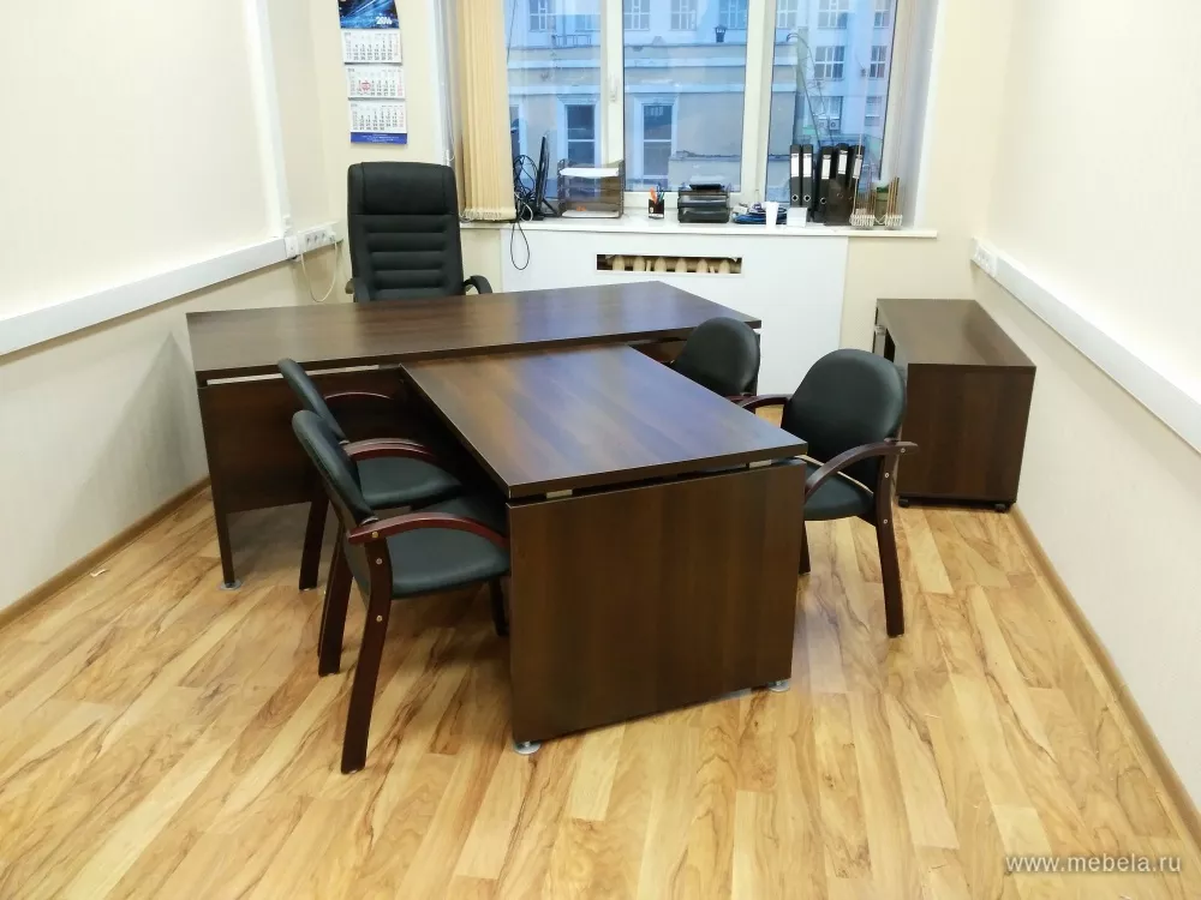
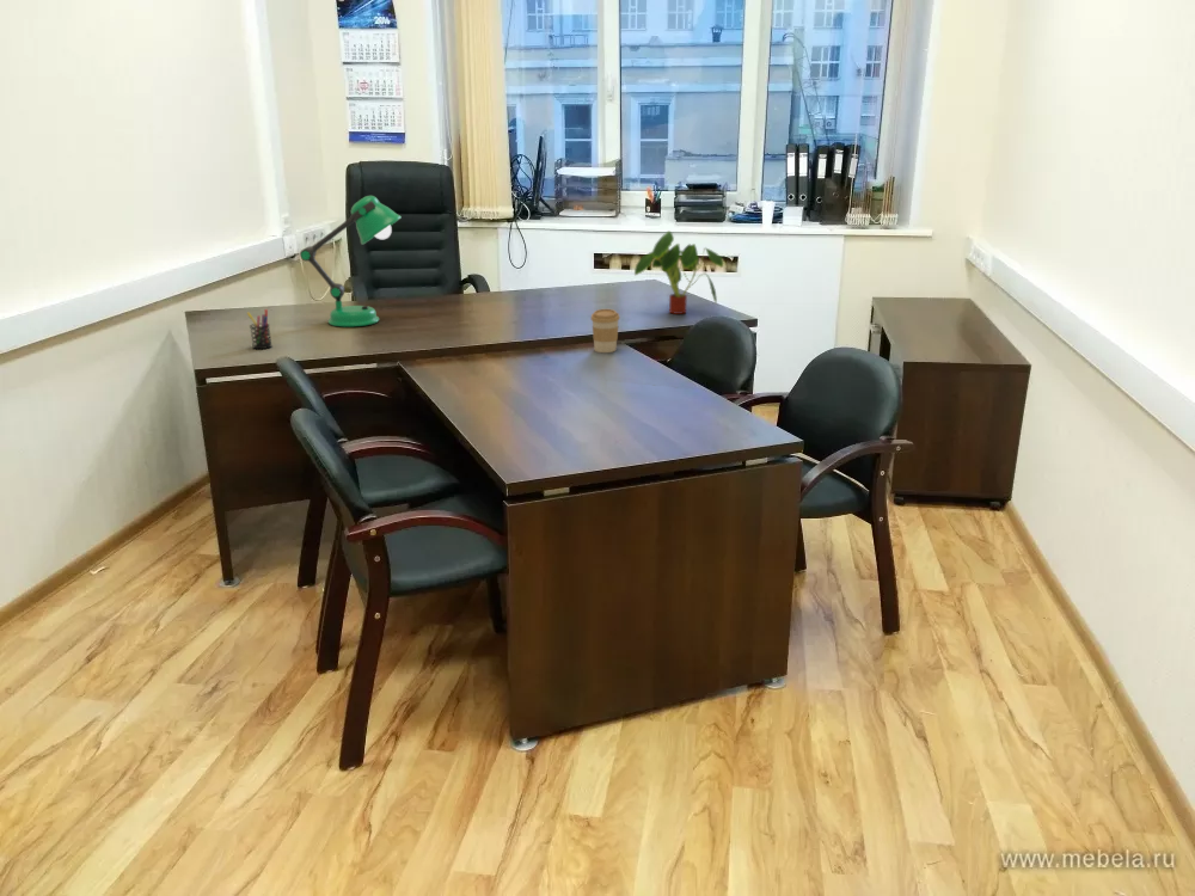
+ plant [633,229,725,315]
+ desk lamp [299,195,403,327]
+ coffee cup [590,308,621,354]
+ pen holder [246,308,274,350]
